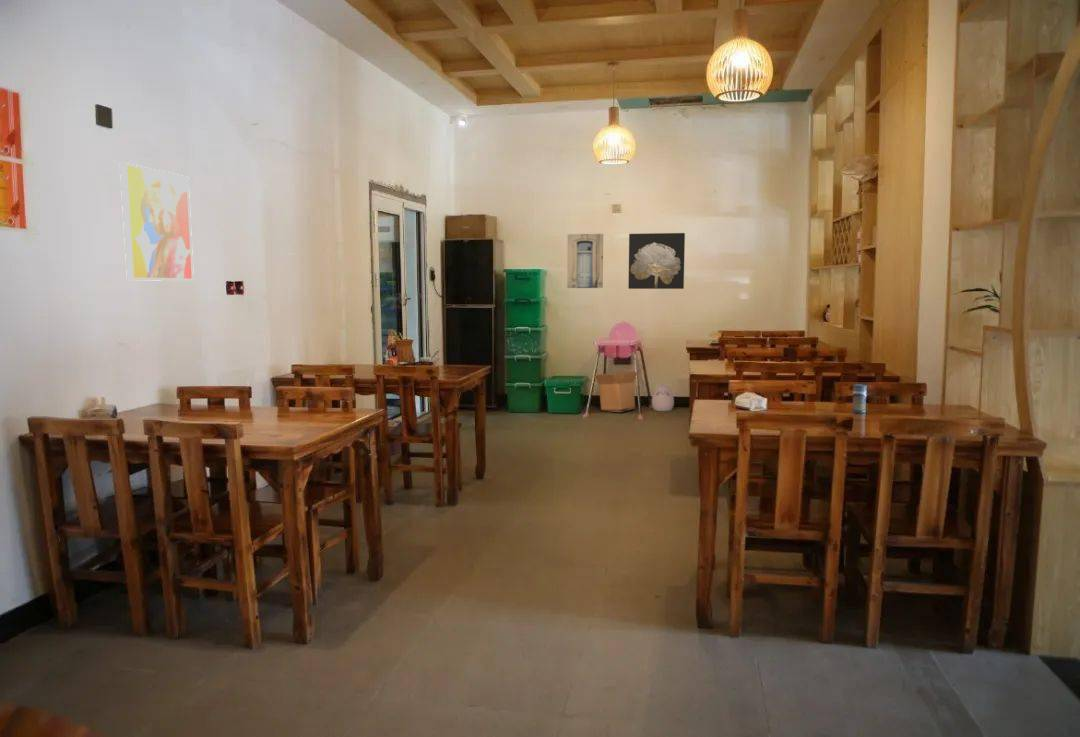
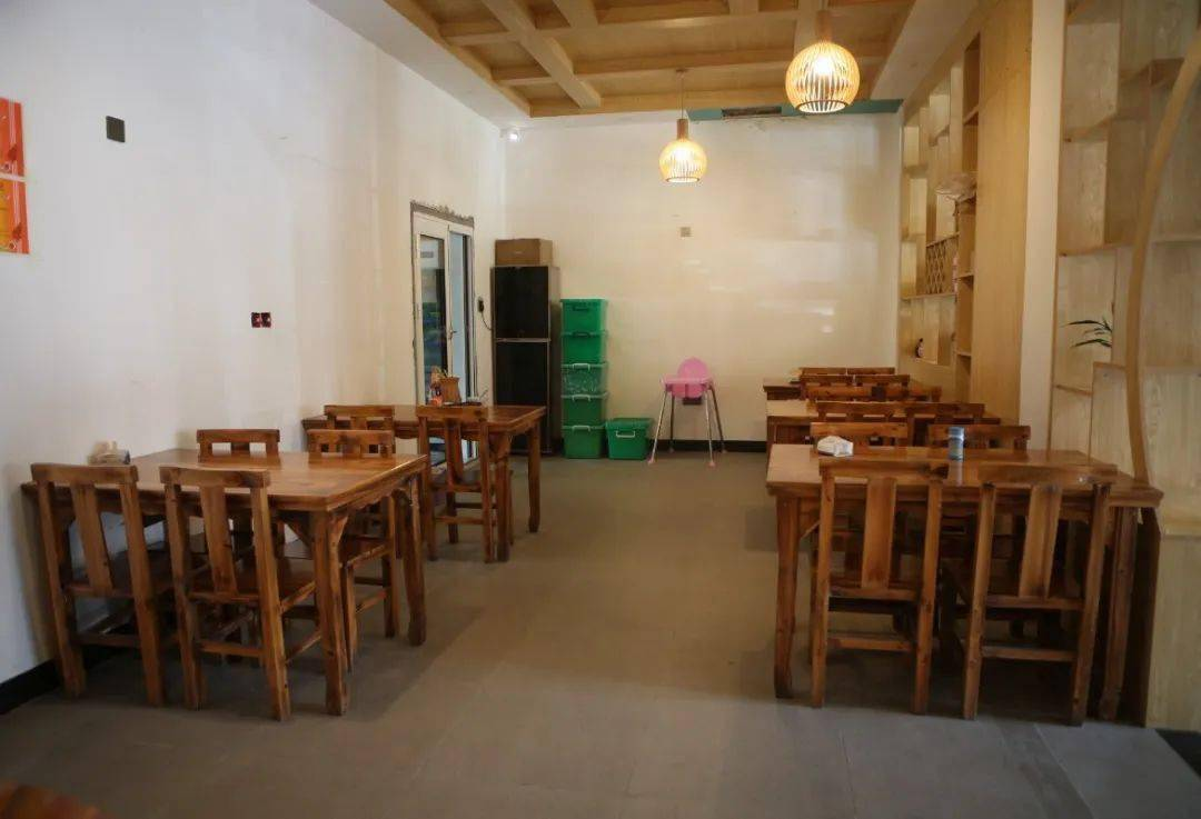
- cardboard box [592,370,639,413]
- wall art [566,233,604,289]
- wall art [627,232,686,290]
- wall art [119,162,195,282]
- plush toy [651,382,675,412]
